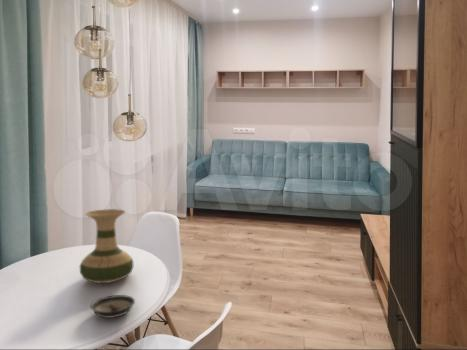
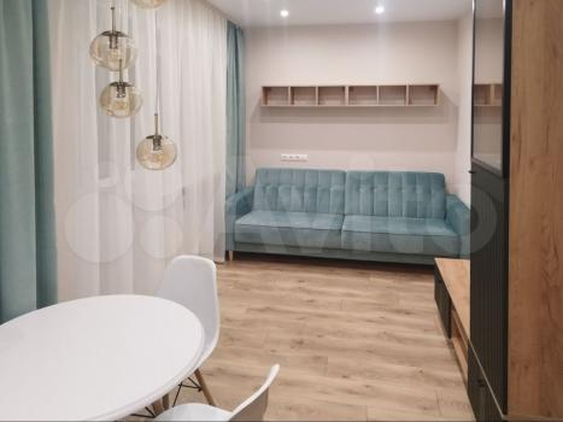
- saucer [90,294,136,319]
- vase [79,208,134,284]
